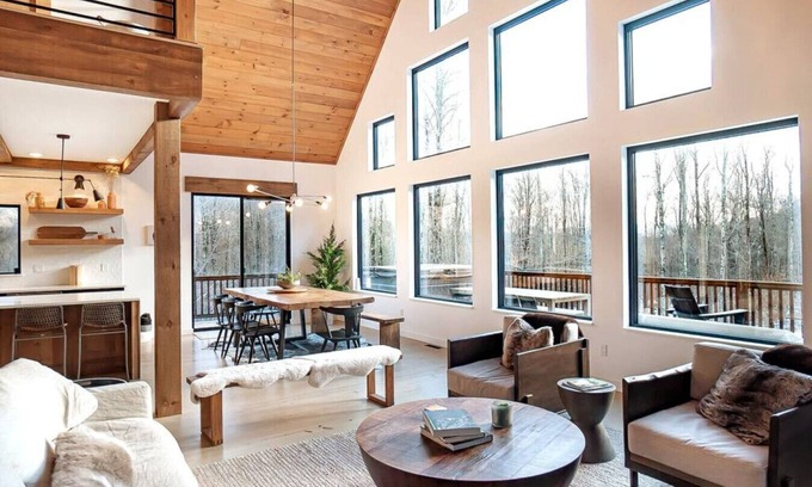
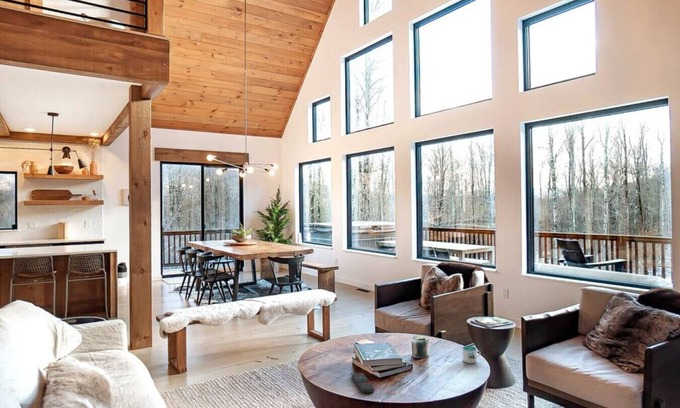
+ remote control [351,372,375,394]
+ mug [461,345,482,364]
